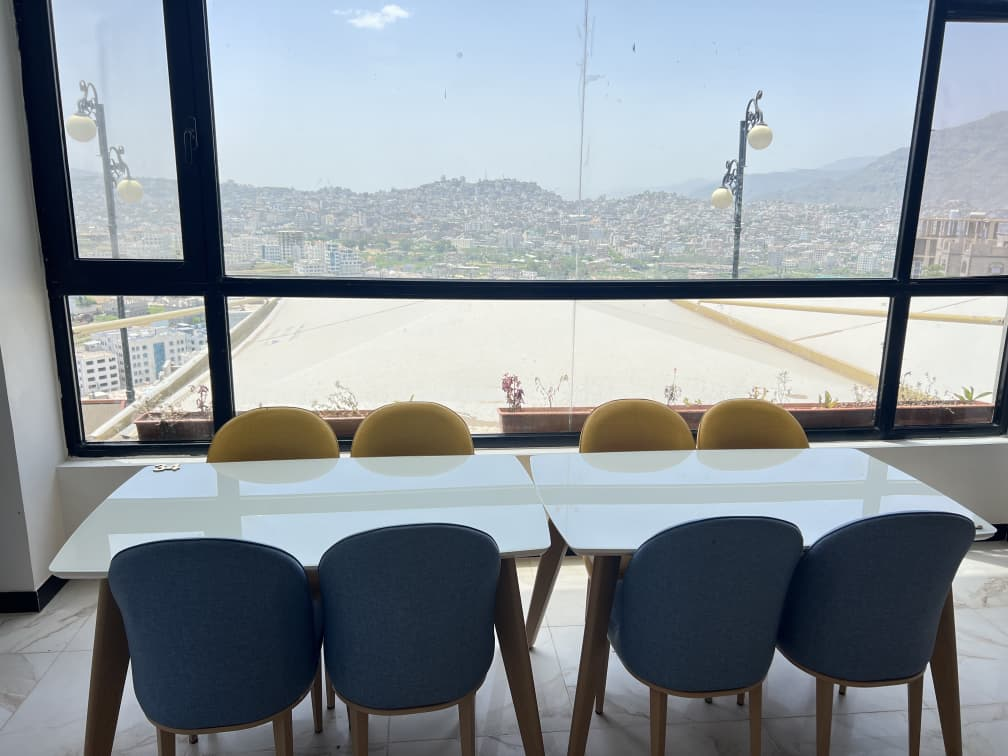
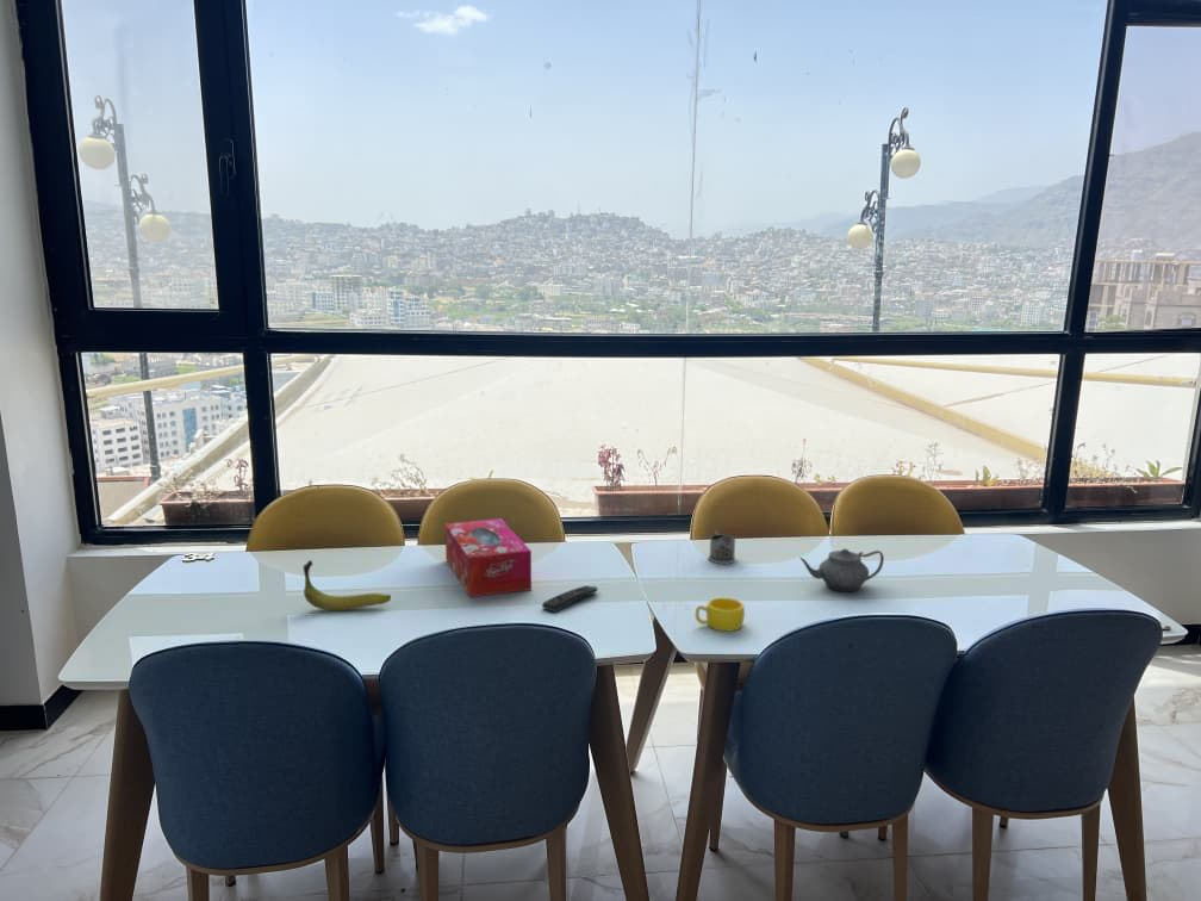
+ teapot [798,548,885,594]
+ cup [695,596,746,633]
+ tissue box [444,517,533,598]
+ remote control [541,584,599,614]
+ tea glass holder [707,530,736,565]
+ banana [303,559,392,611]
